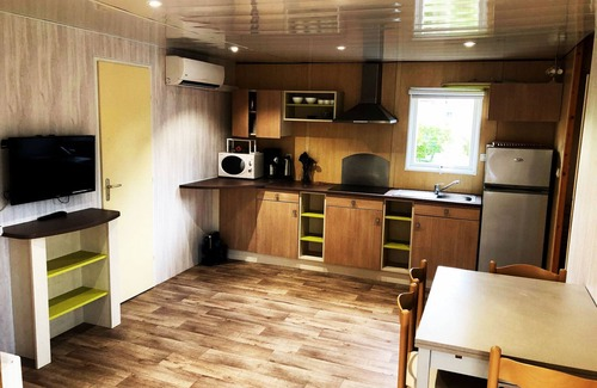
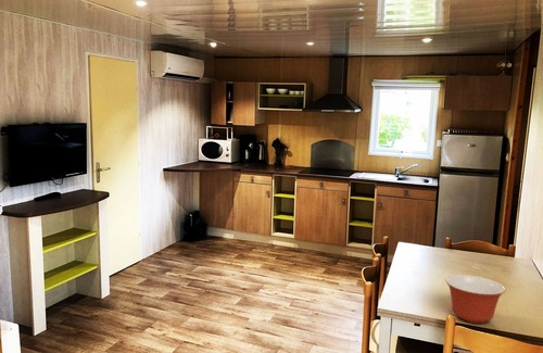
+ mixing bowl [444,274,506,325]
